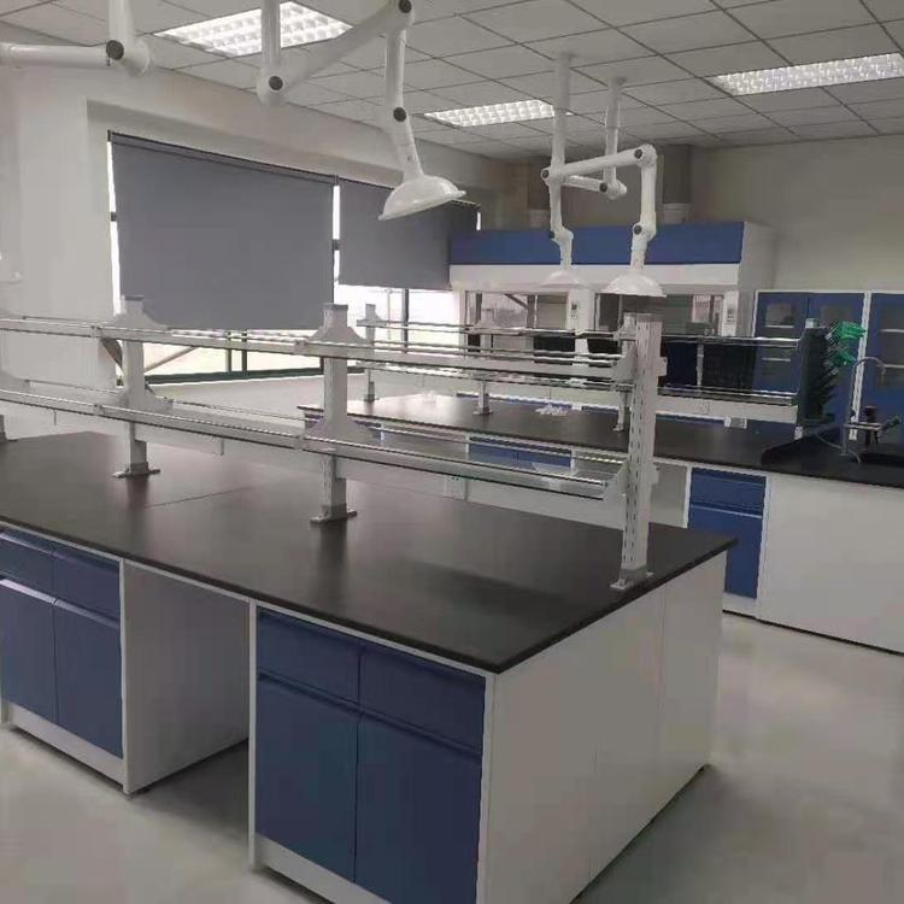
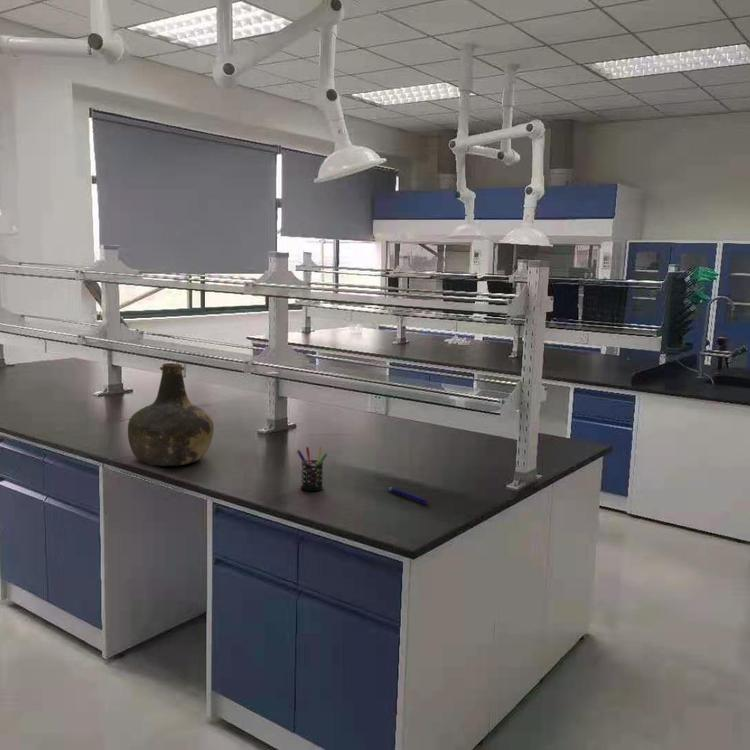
+ bottle [127,362,215,467]
+ pen holder [296,445,329,492]
+ pen [387,486,429,505]
